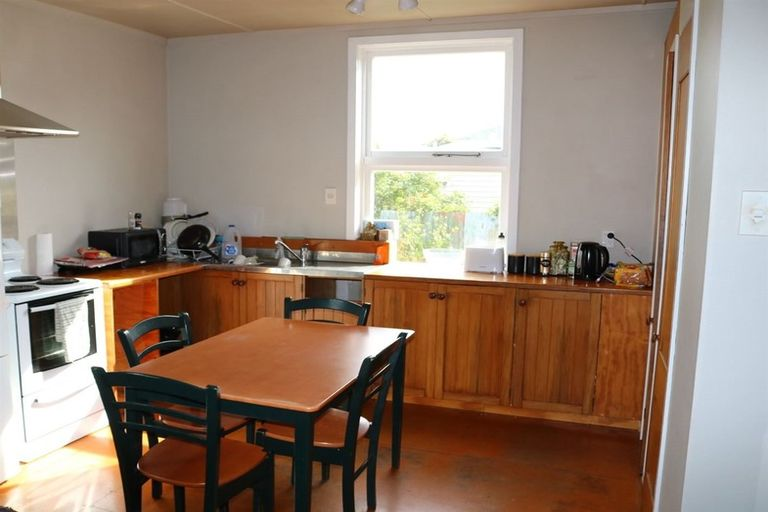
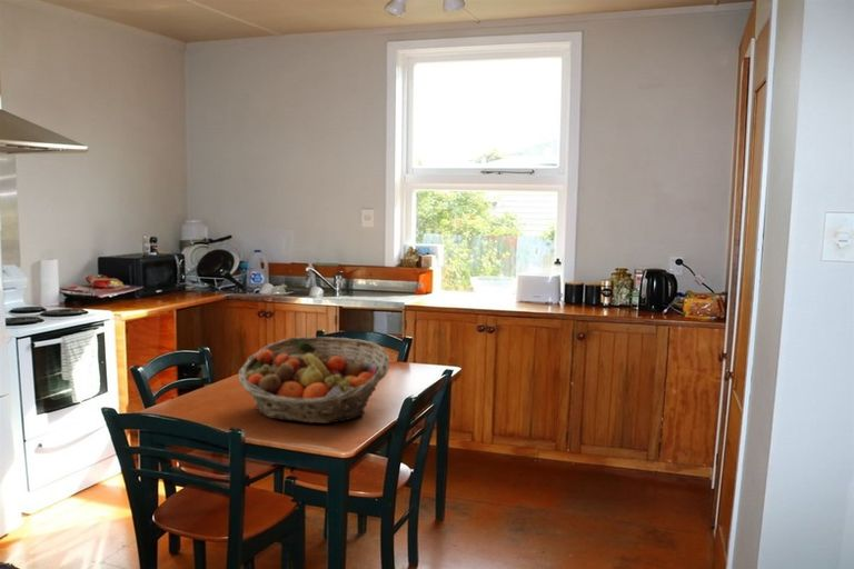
+ fruit basket [237,336,390,425]
